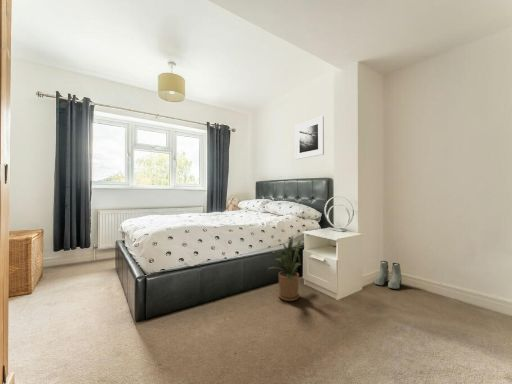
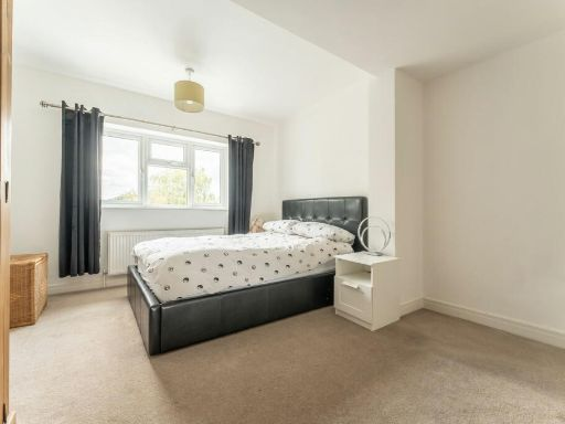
- boots [374,260,403,290]
- house plant [267,235,302,302]
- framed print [294,115,325,160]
